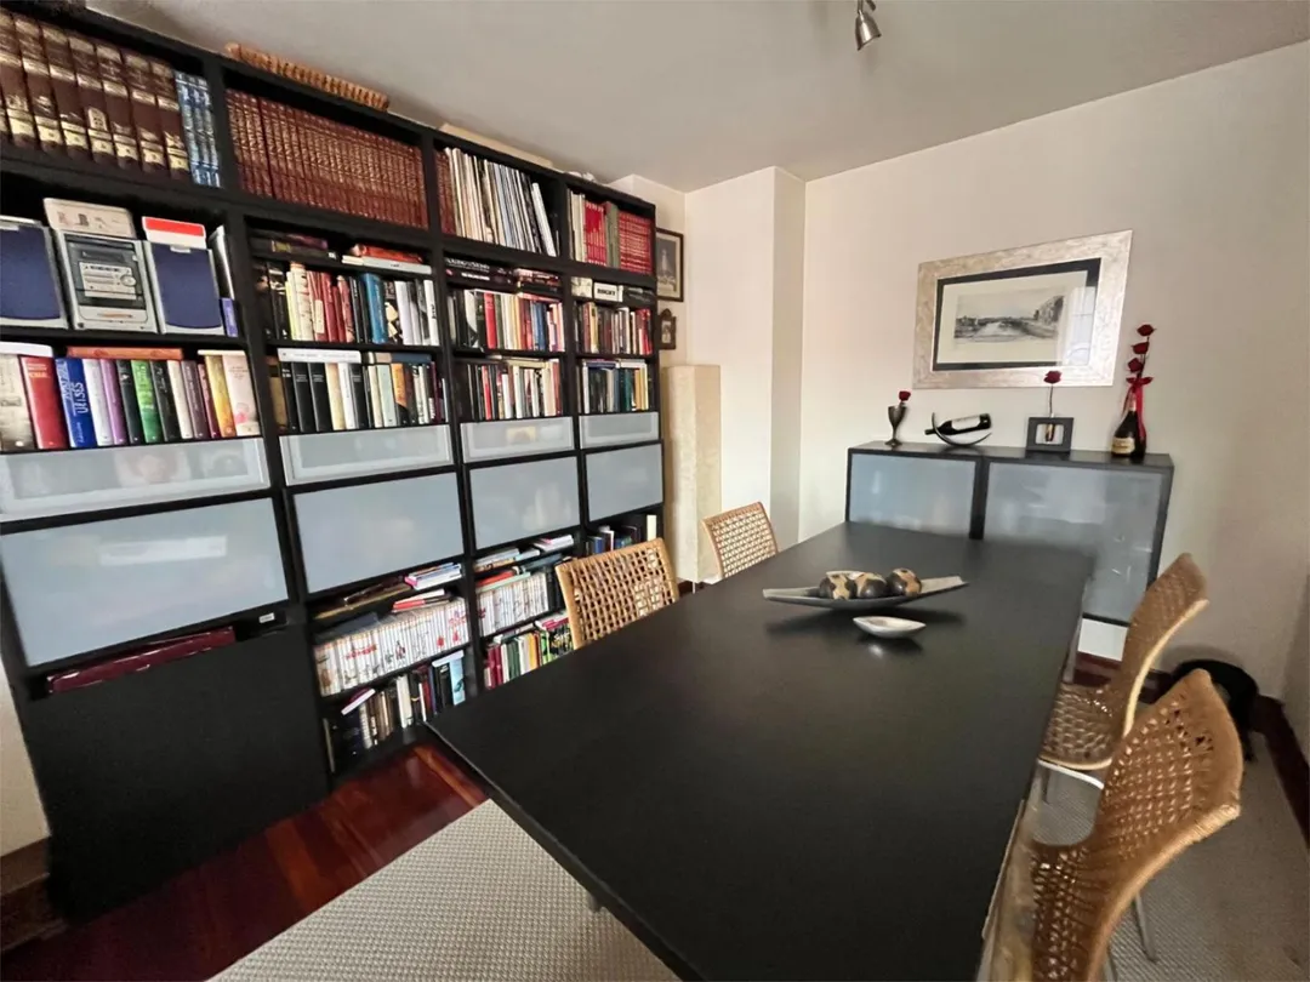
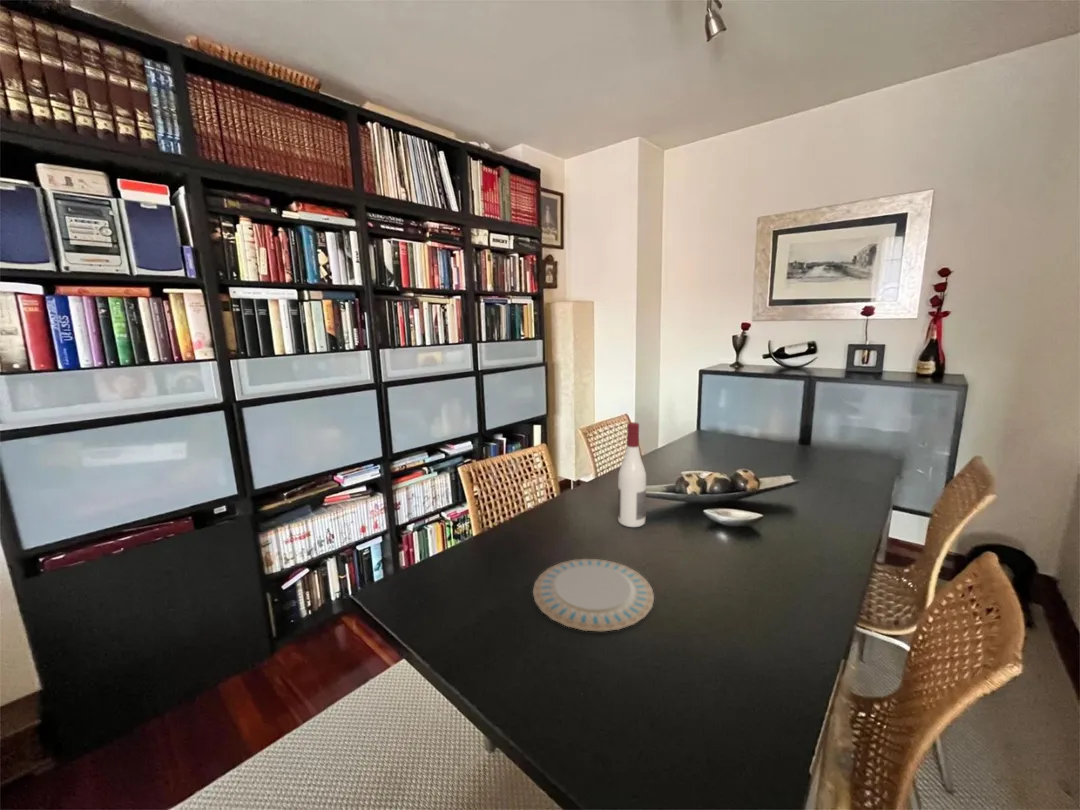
+ alcohol [617,421,647,528]
+ chinaware [532,558,655,632]
